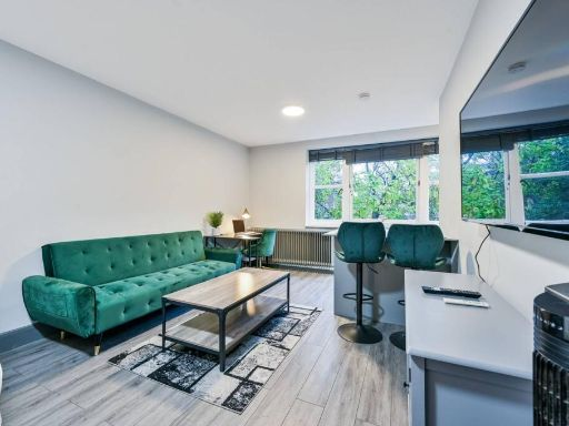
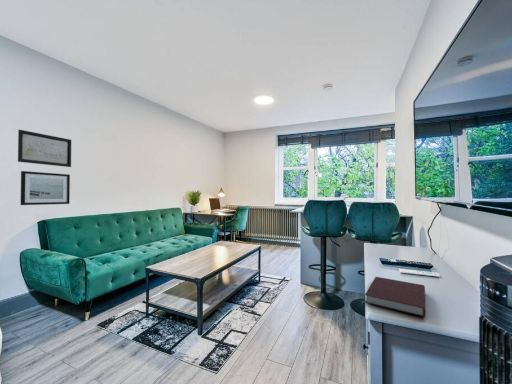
+ wall art [20,170,71,206]
+ wall art [17,129,72,168]
+ notebook [364,276,426,318]
